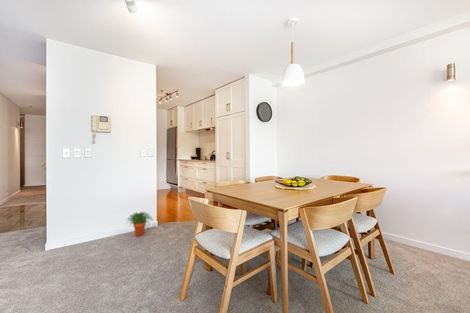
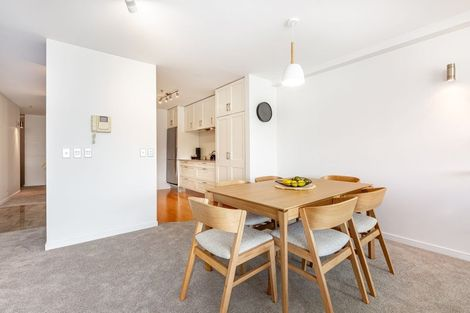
- potted plant [125,210,154,237]
